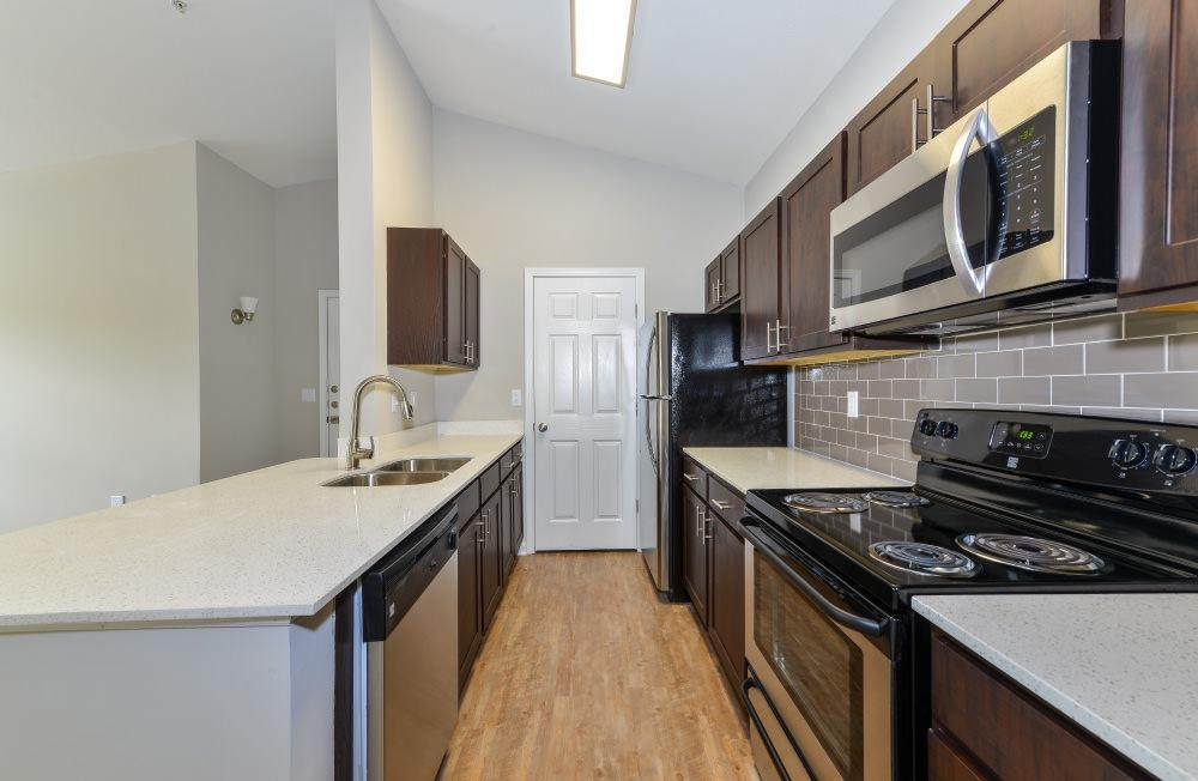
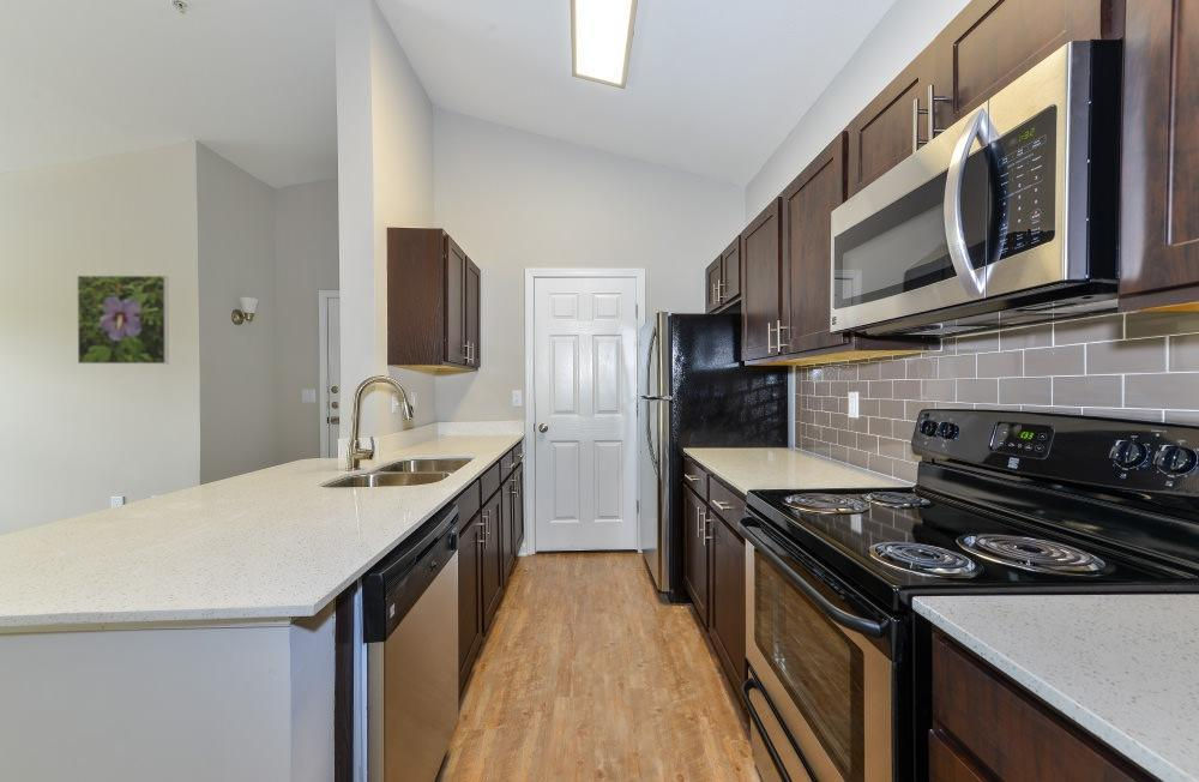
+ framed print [77,275,170,365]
